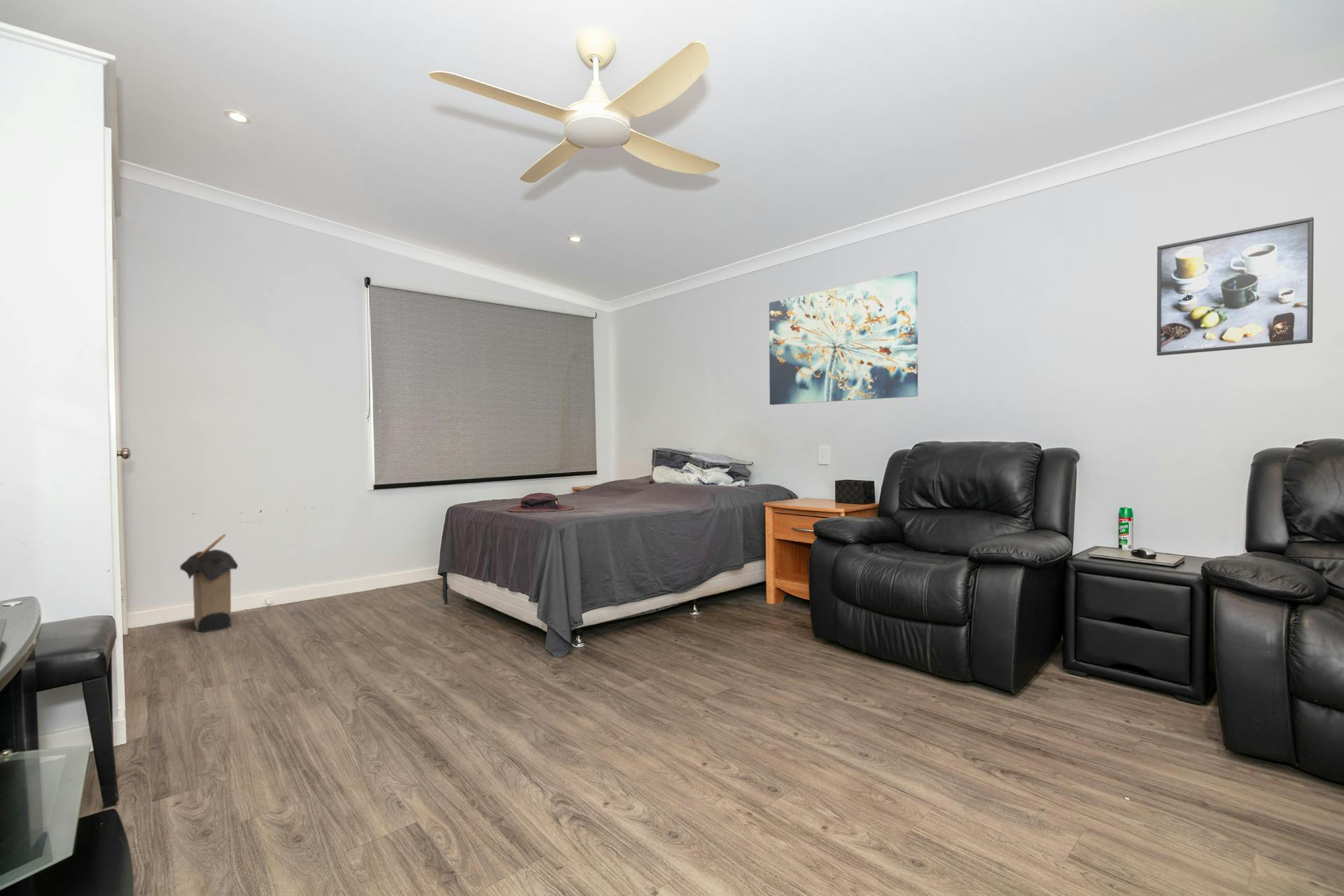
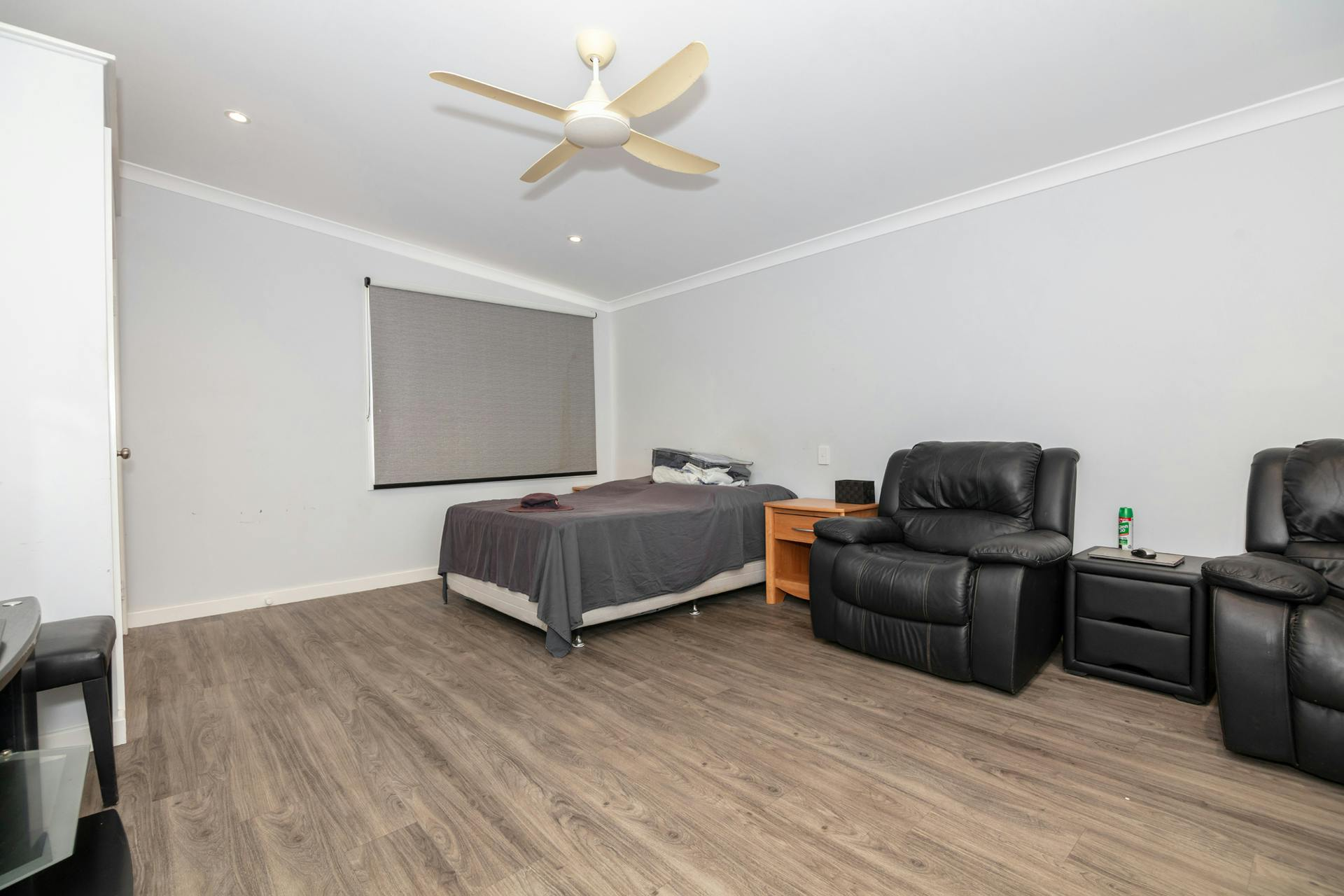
- laundry hamper [179,533,239,633]
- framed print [1156,216,1315,356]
- wall art [769,270,918,405]
